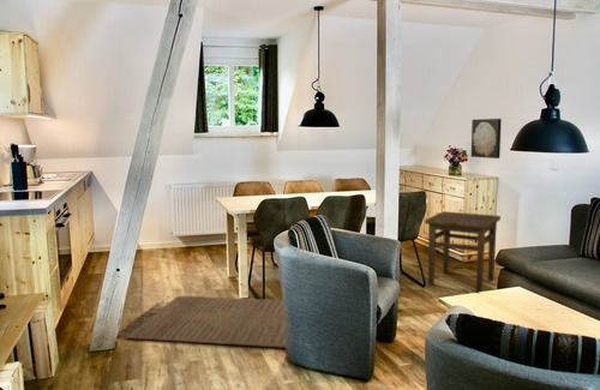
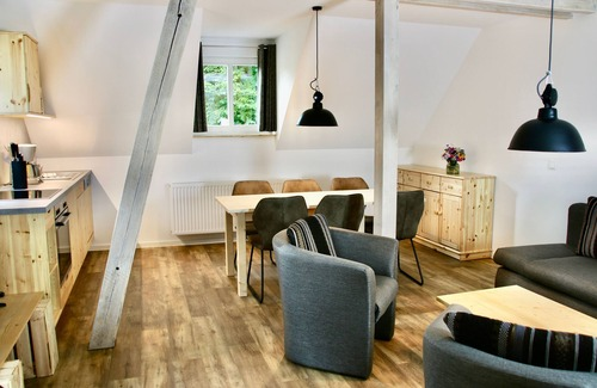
- side table [424,210,502,294]
- rug [116,295,287,349]
- wall art [470,118,503,160]
